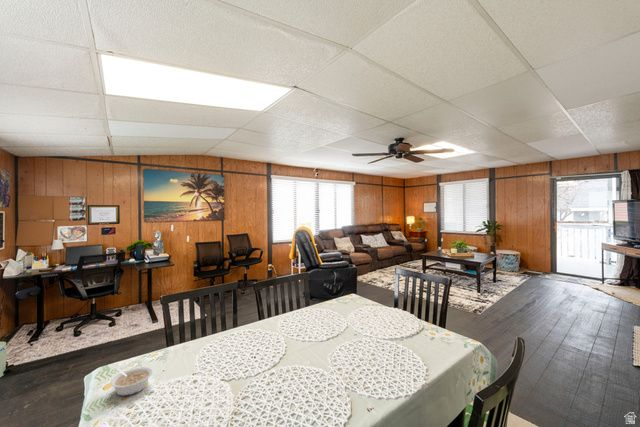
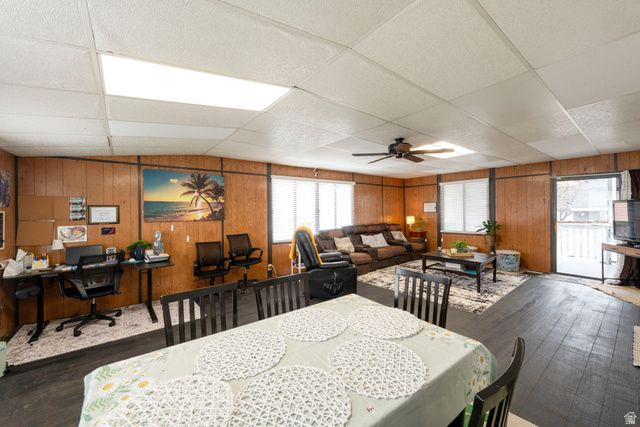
- legume [109,366,154,397]
